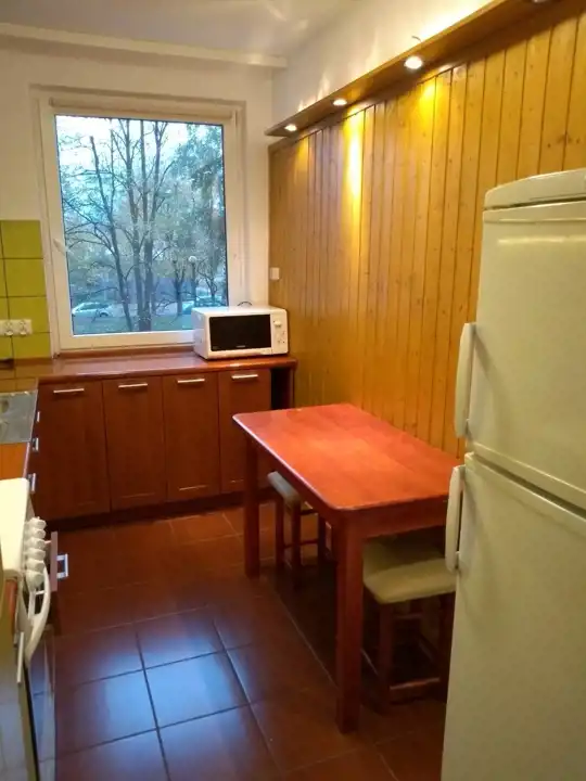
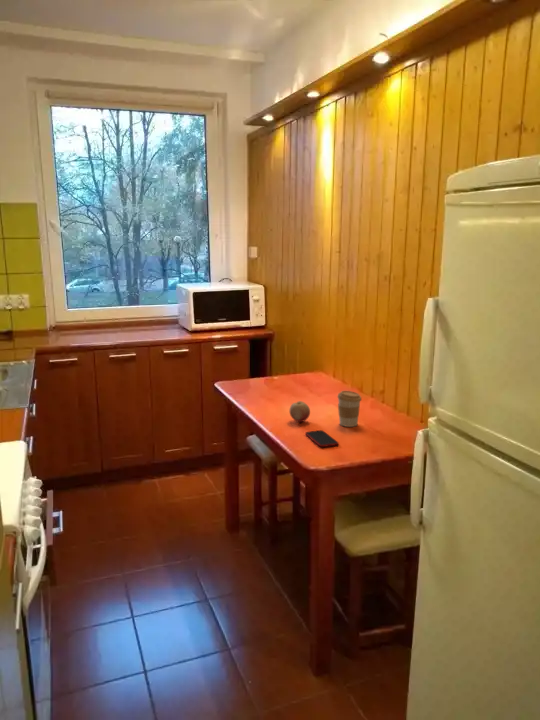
+ fruit [289,400,311,423]
+ coffee cup [336,390,362,428]
+ smartphone [304,429,340,448]
